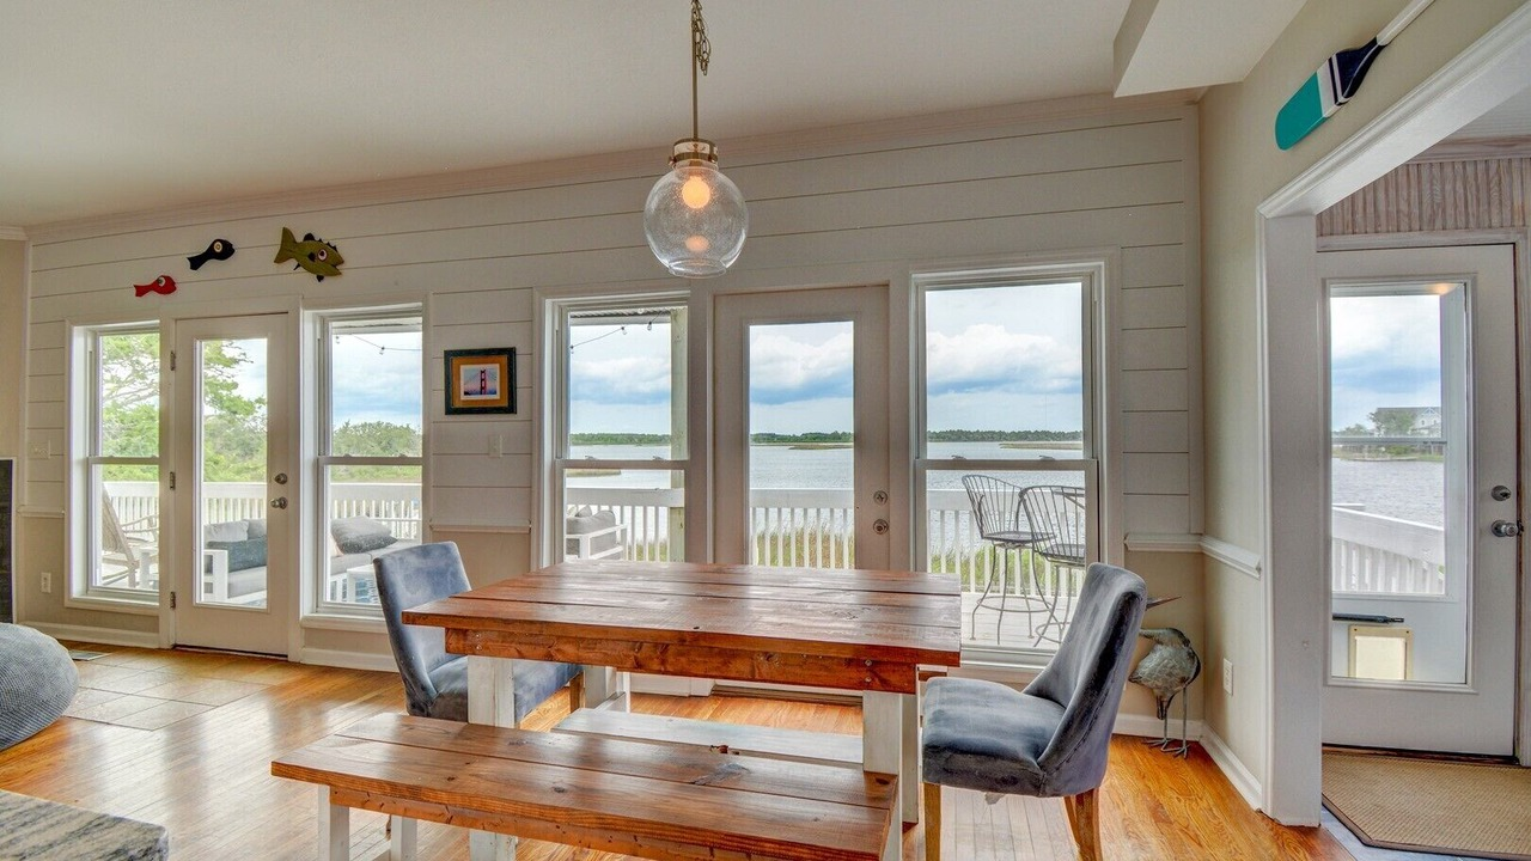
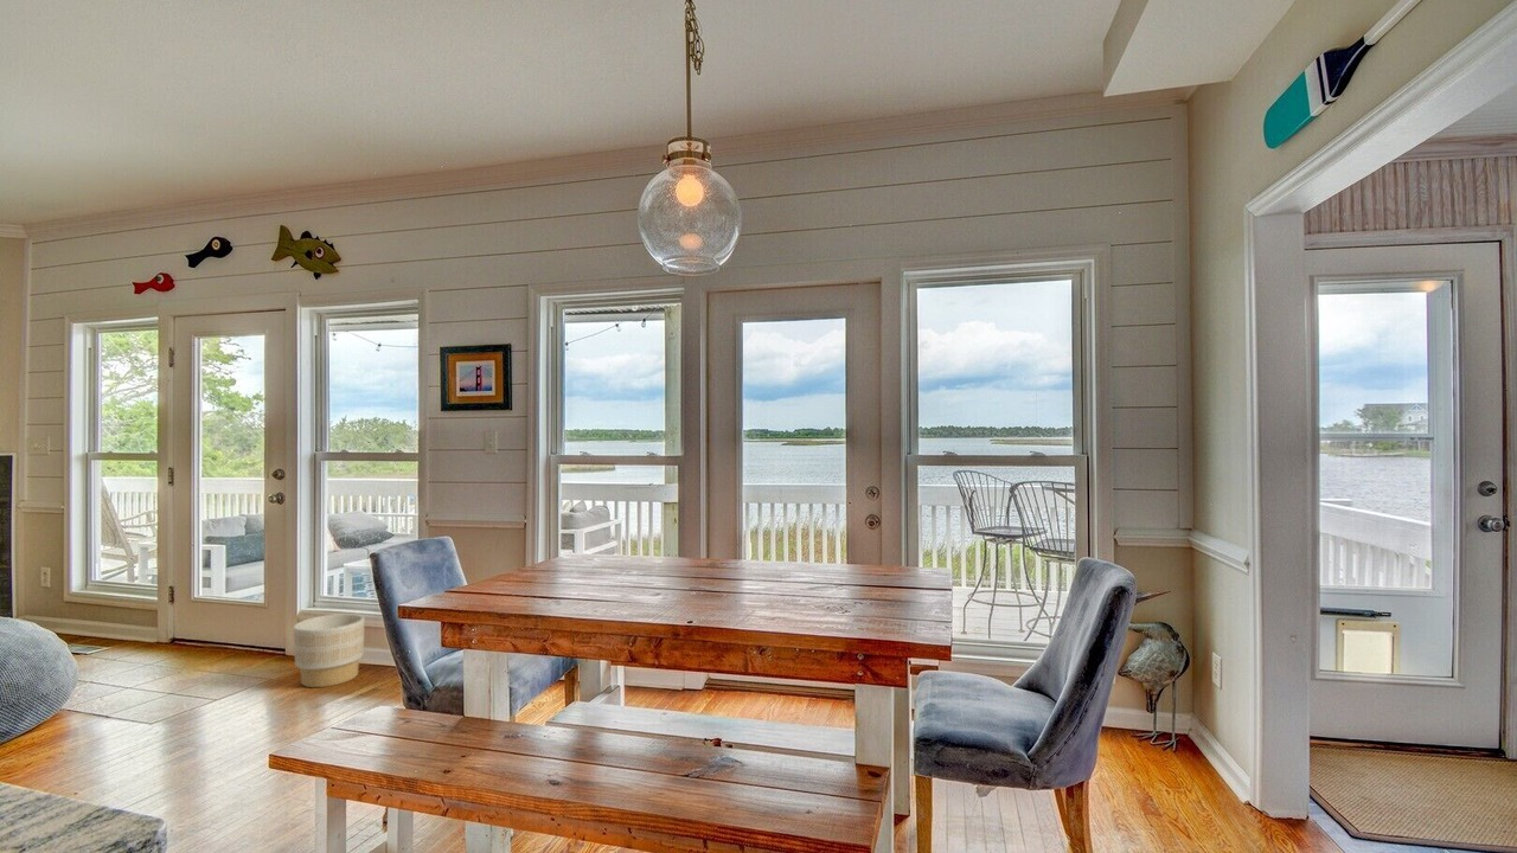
+ planter [293,613,365,688]
